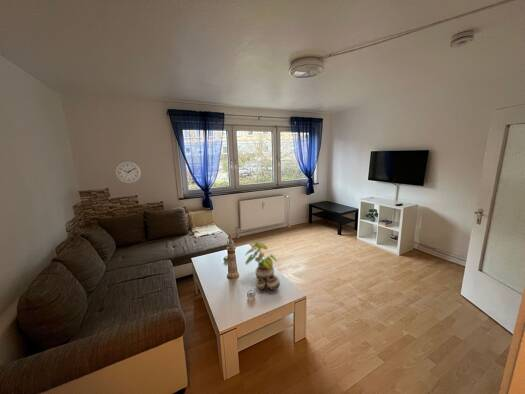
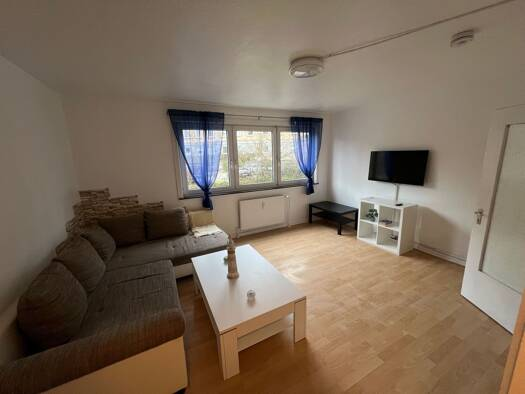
- wall clock [114,160,142,184]
- potted plant [244,241,281,291]
